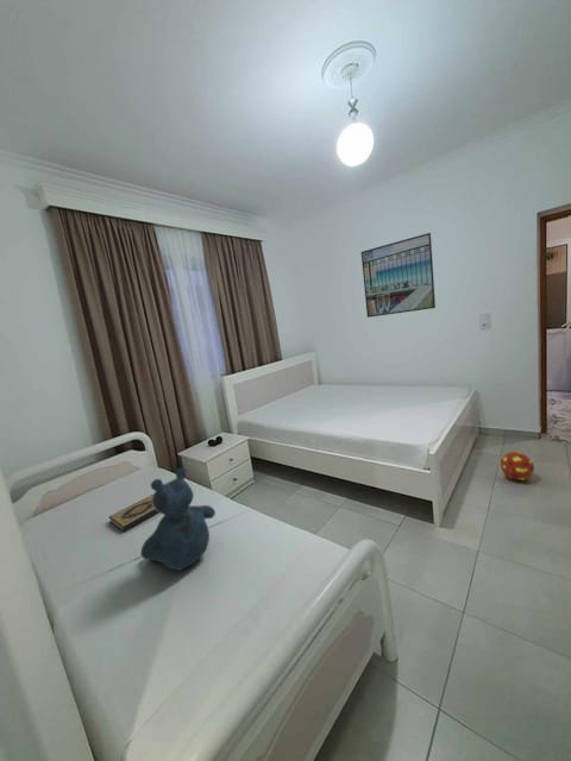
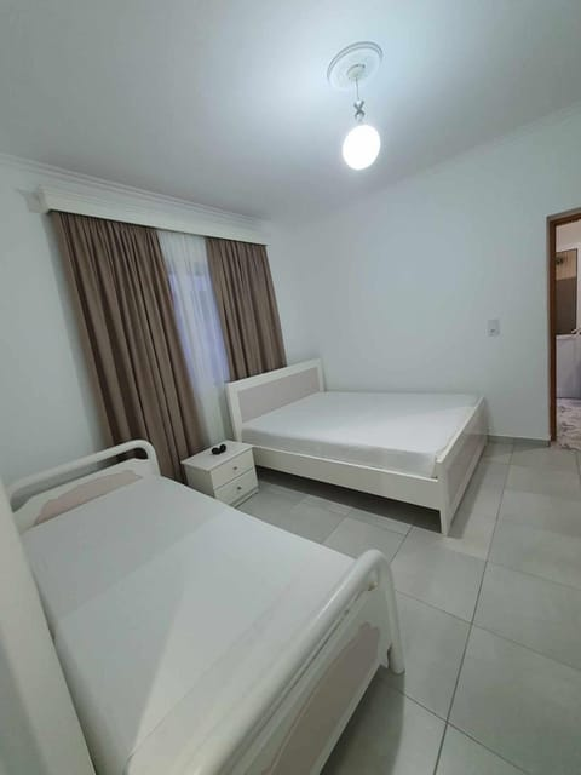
- teddy bear [139,466,217,572]
- hardback book [107,493,159,533]
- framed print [360,232,437,319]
- ball [500,451,535,482]
